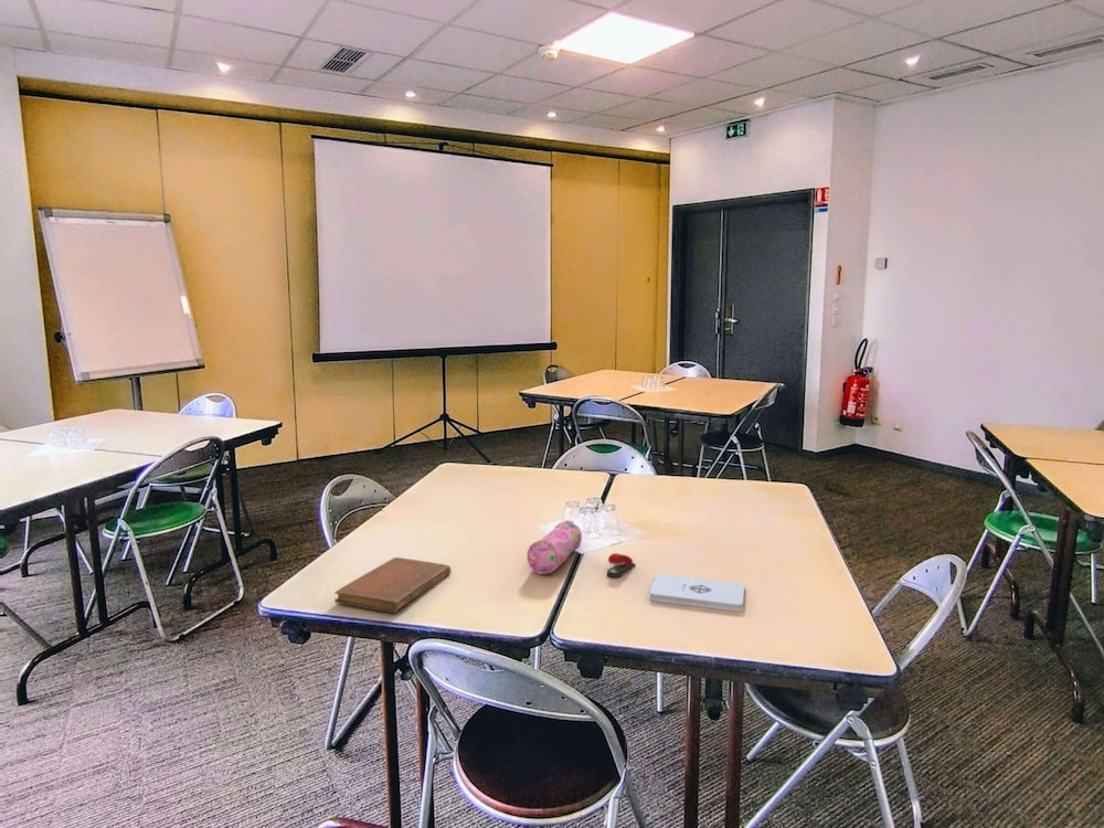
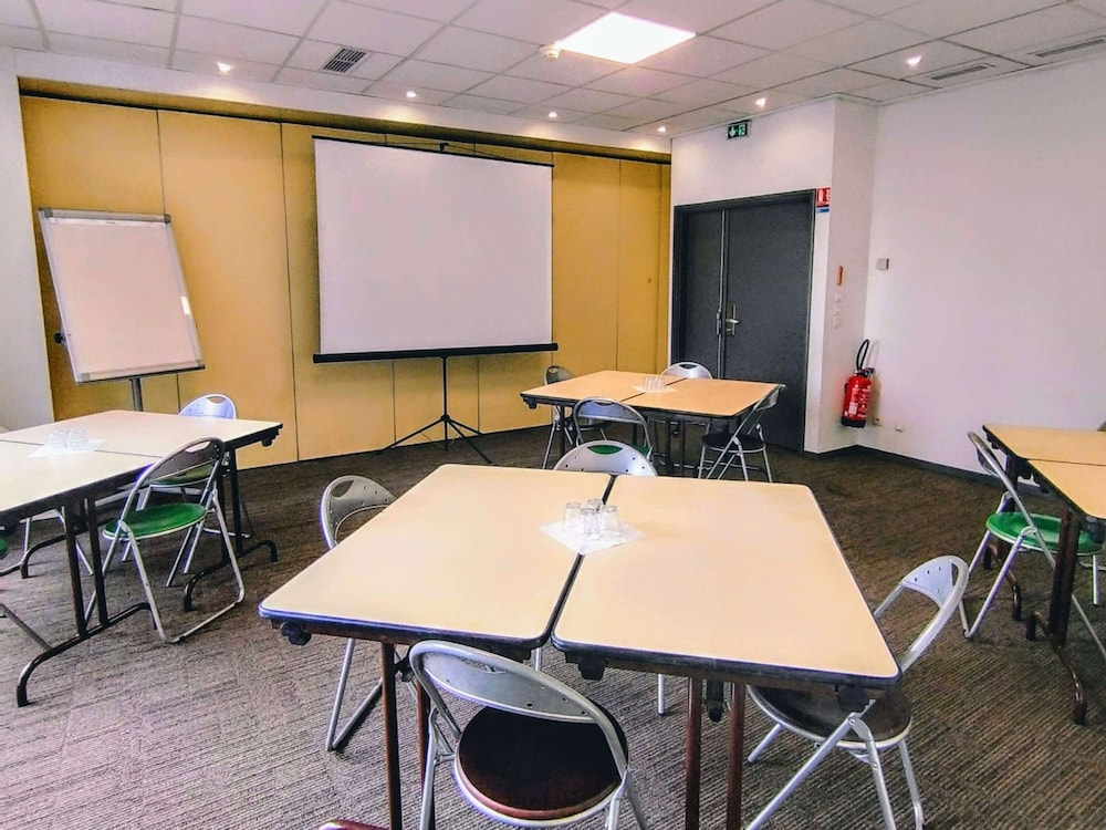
- pencil case [526,519,583,575]
- notepad [648,573,745,613]
- notebook [333,556,452,614]
- stapler [606,552,636,578]
